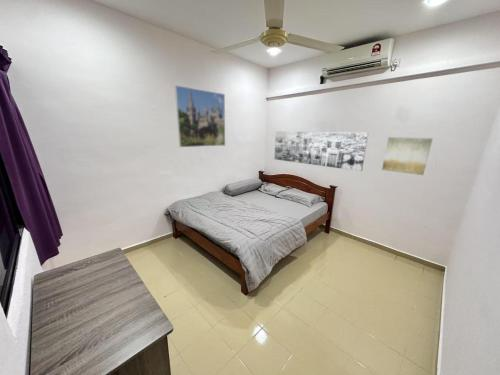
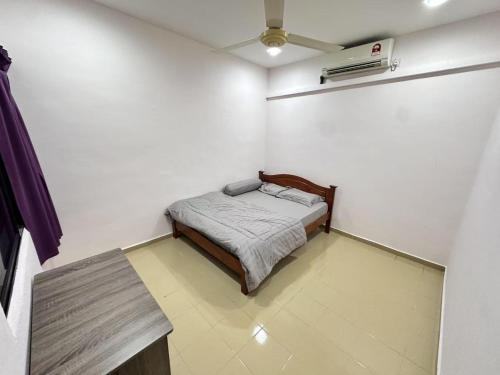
- wall art [381,136,434,176]
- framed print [174,84,226,148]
- wall art [273,130,370,172]
